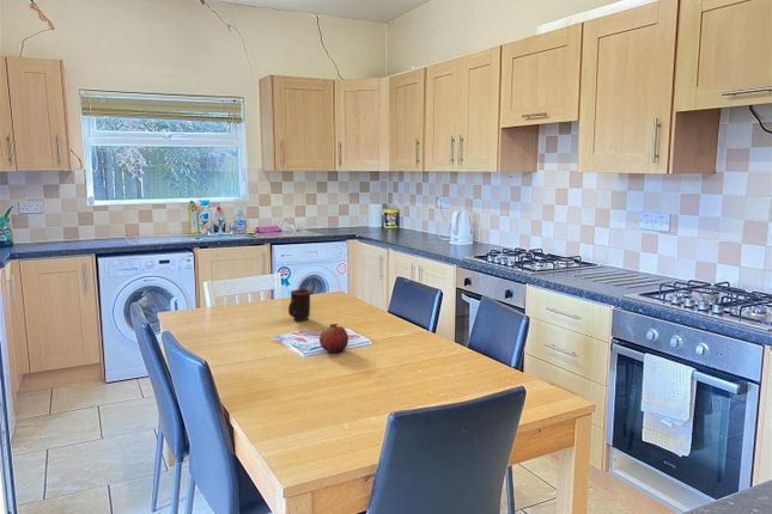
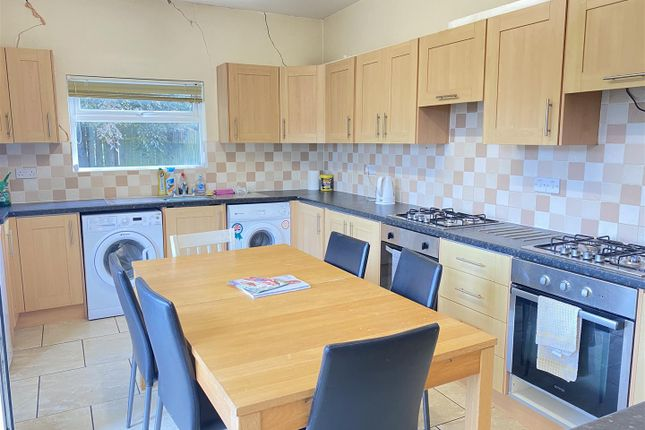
- mug [287,288,312,322]
- fruit [318,323,349,354]
